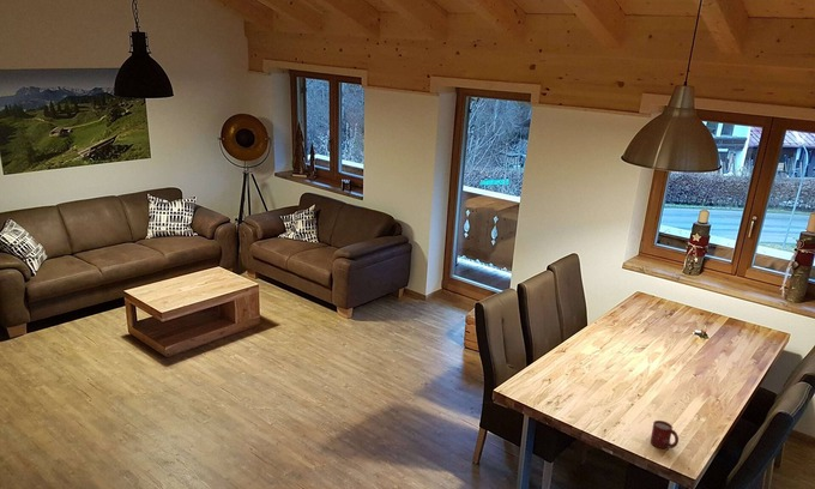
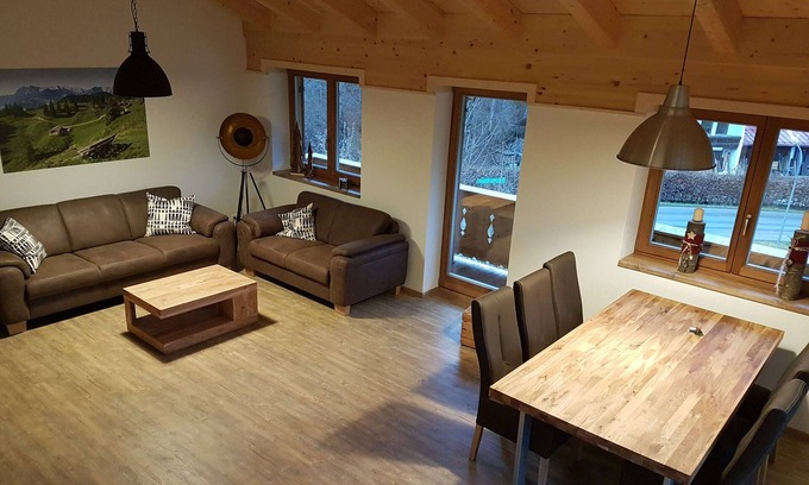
- cup [650,419,680,449]
